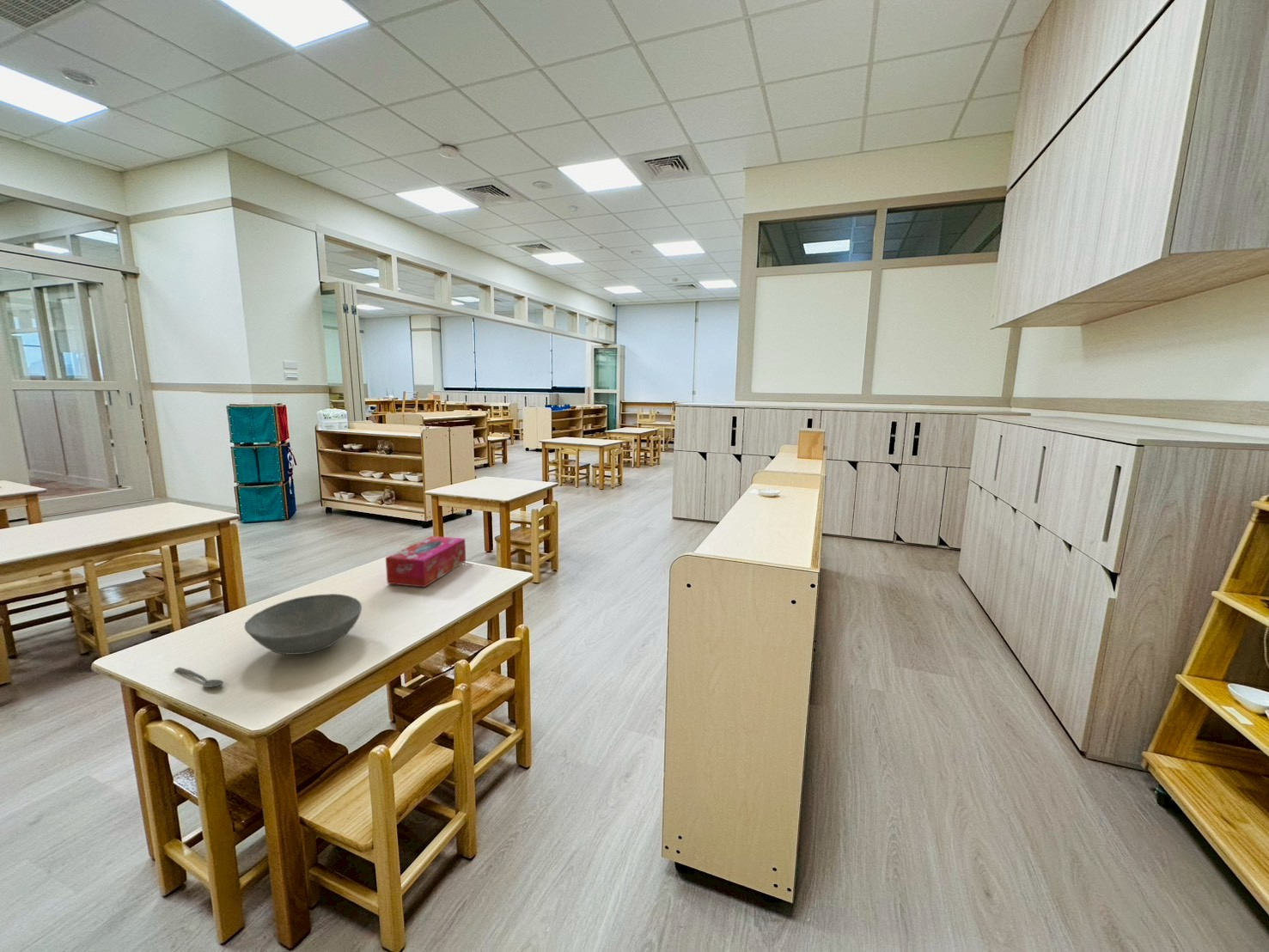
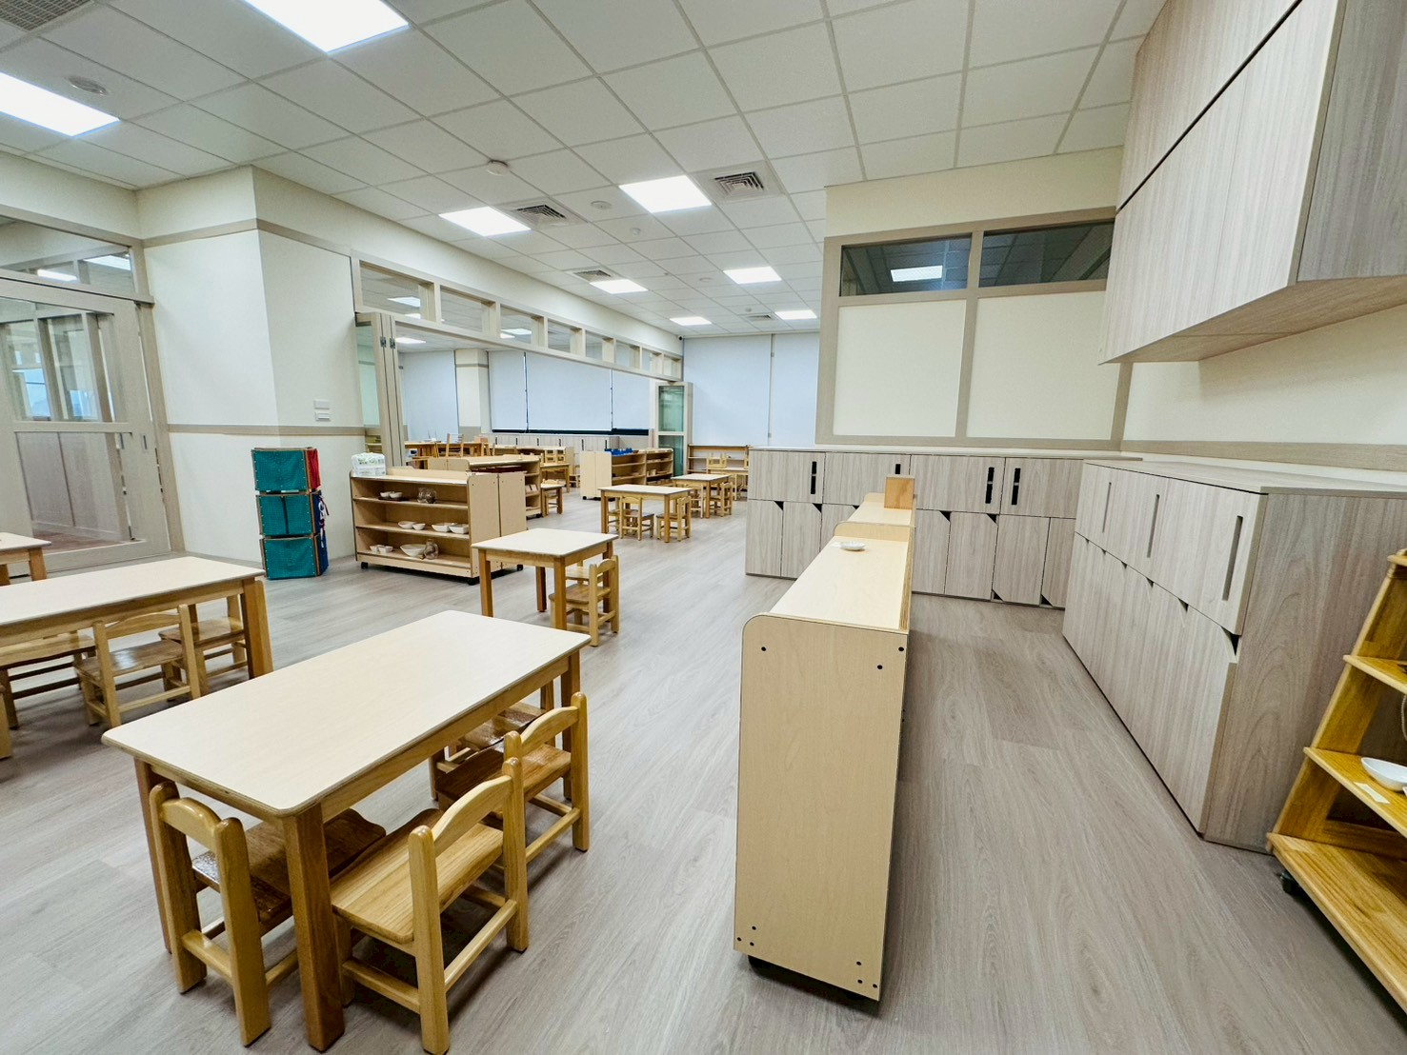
- tissue box [385,535,467,588]
- spoon [174,667,224,688]
- bowl [244,593,363,656]
